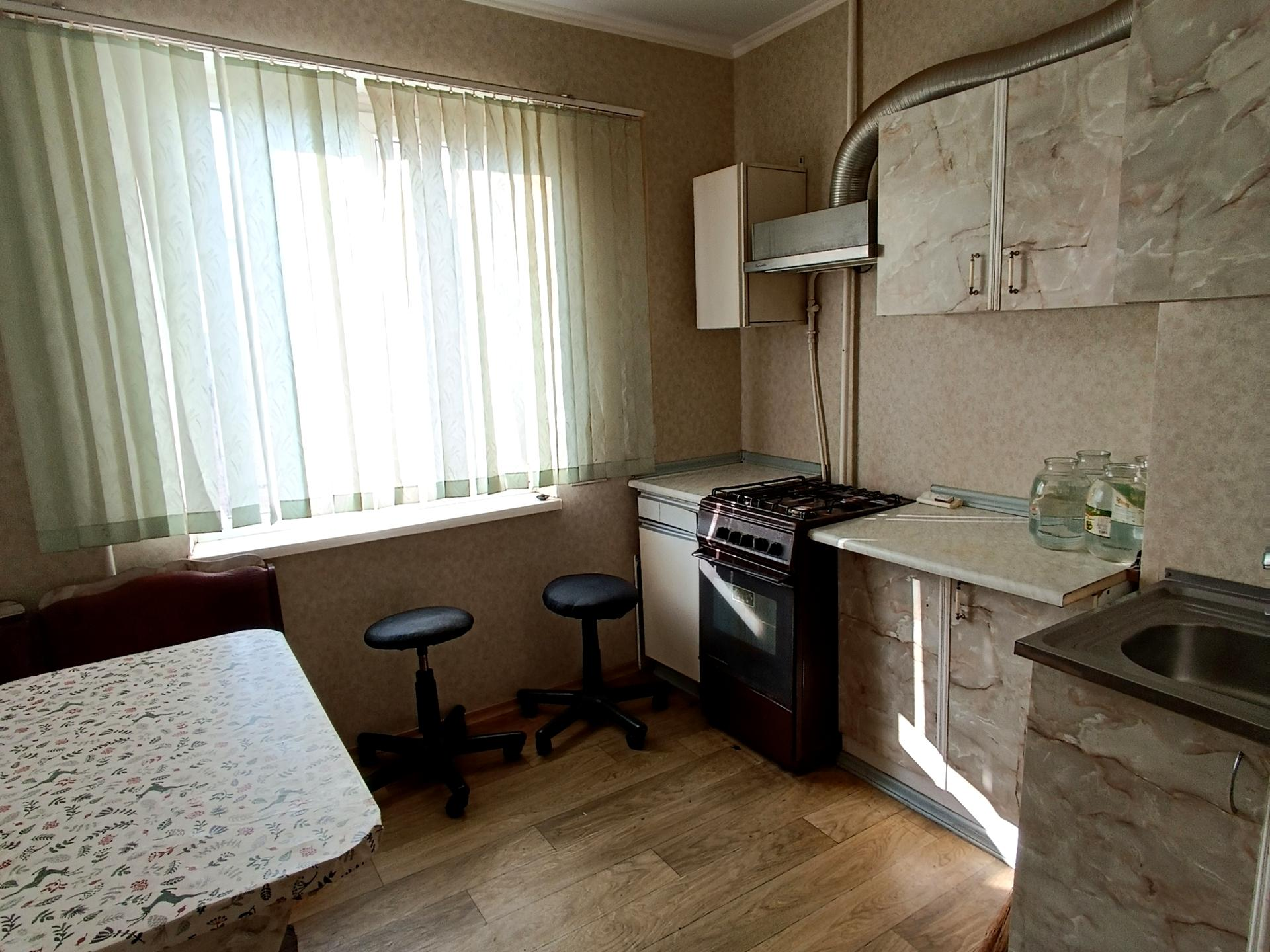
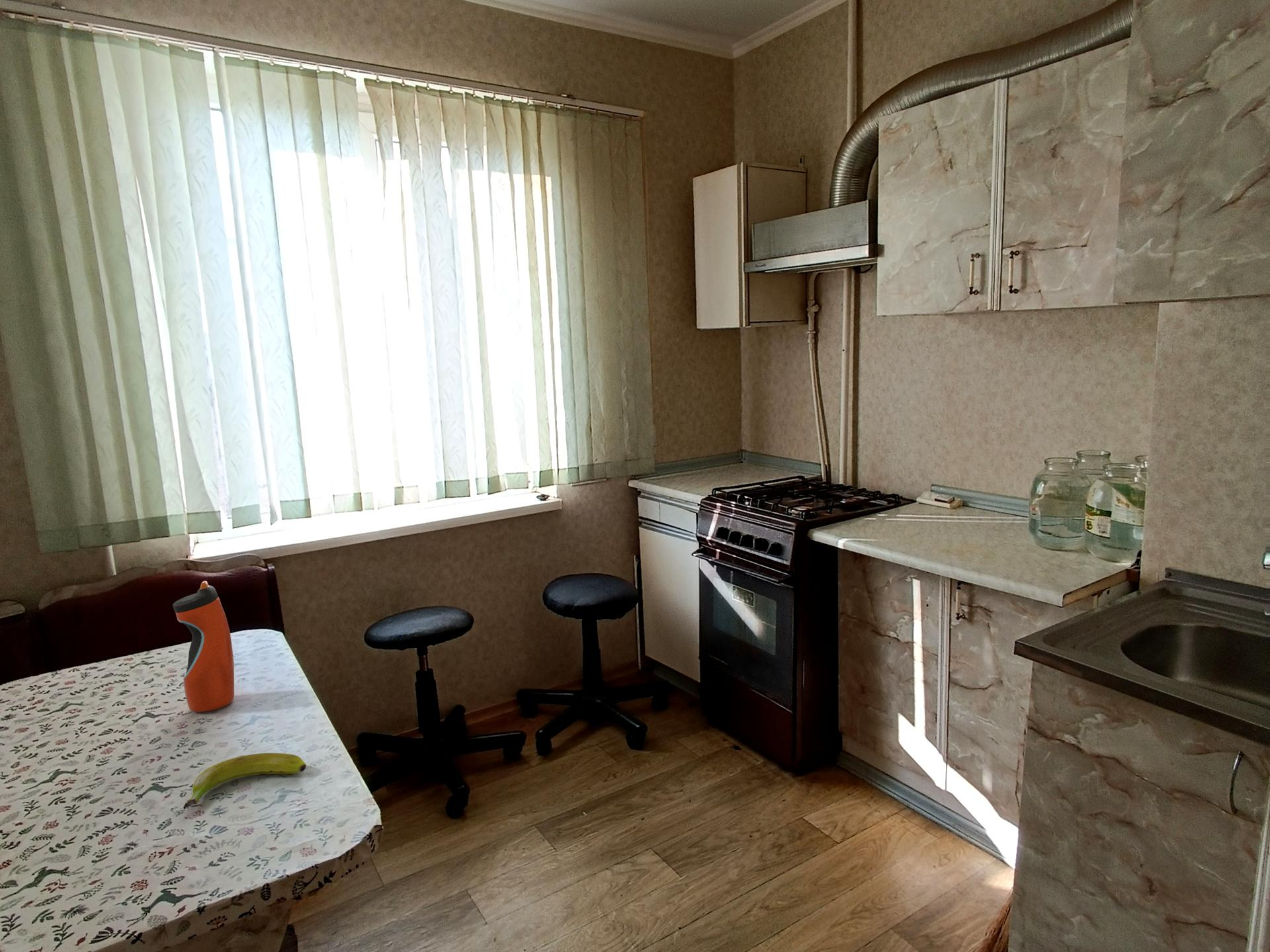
+ banana [183,752,307,810]
+ water bottle [172,580,235,713]
